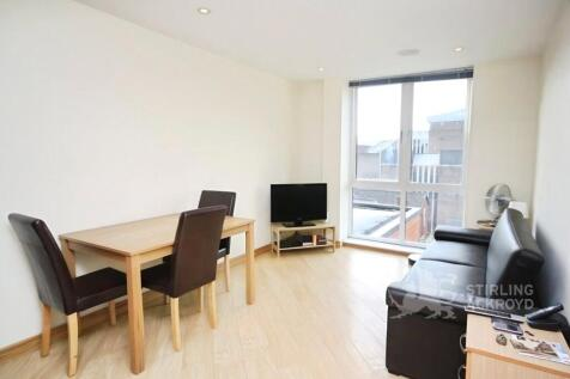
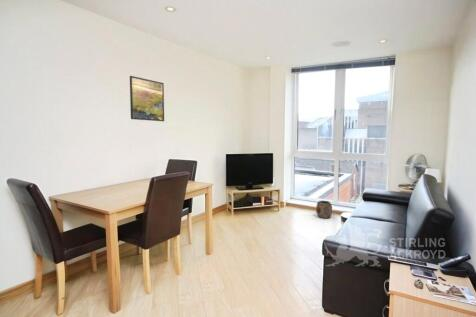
+ planter [315,200,333,220]
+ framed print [129,75,165,122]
